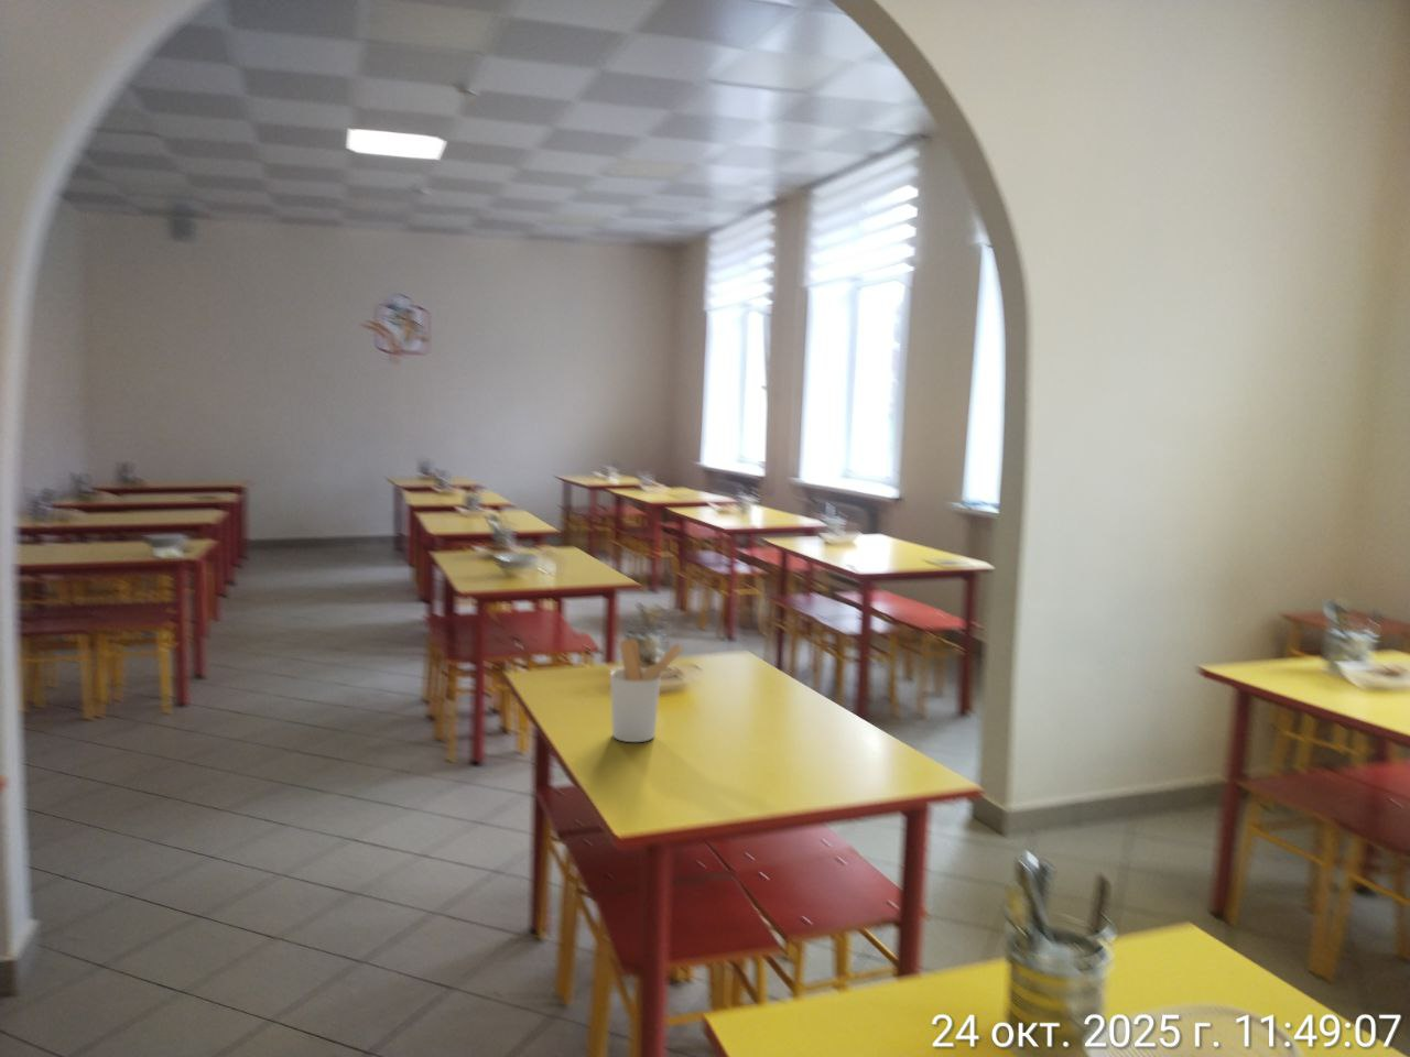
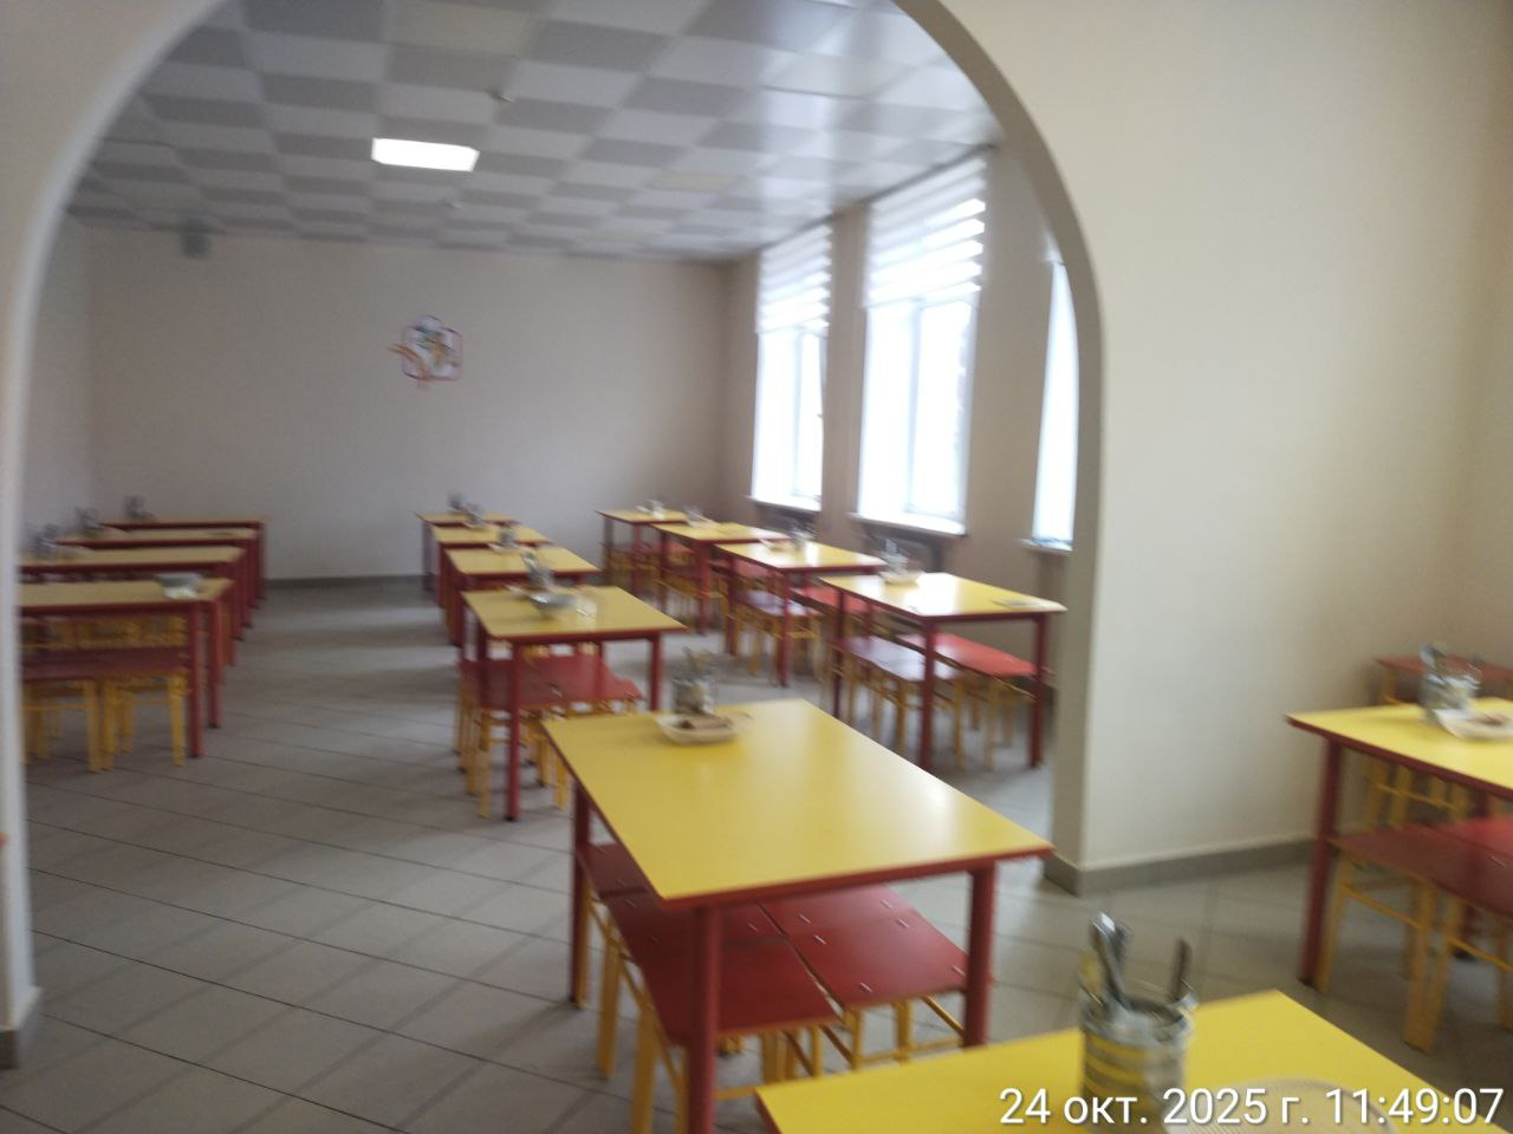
- utensil holder [610,636,684,743]
